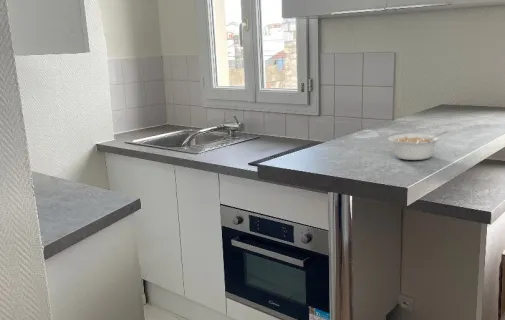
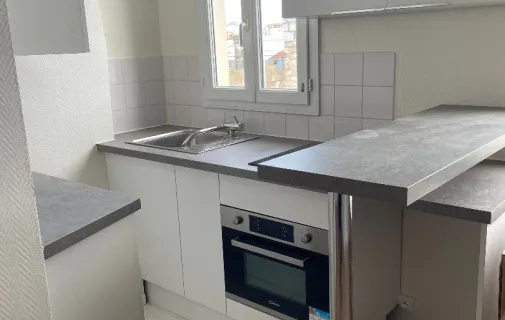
- legume [388,130,448,161]
